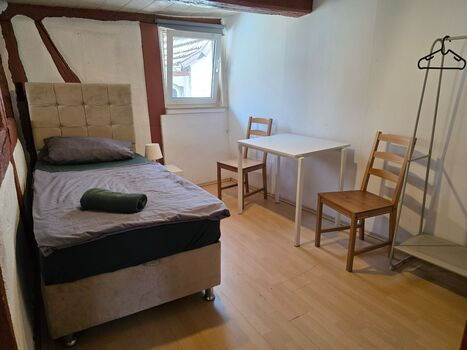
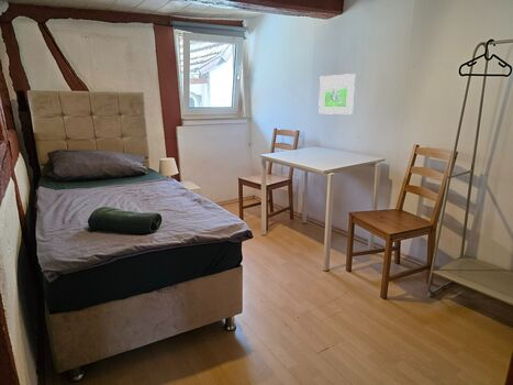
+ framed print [317,73,356,116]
